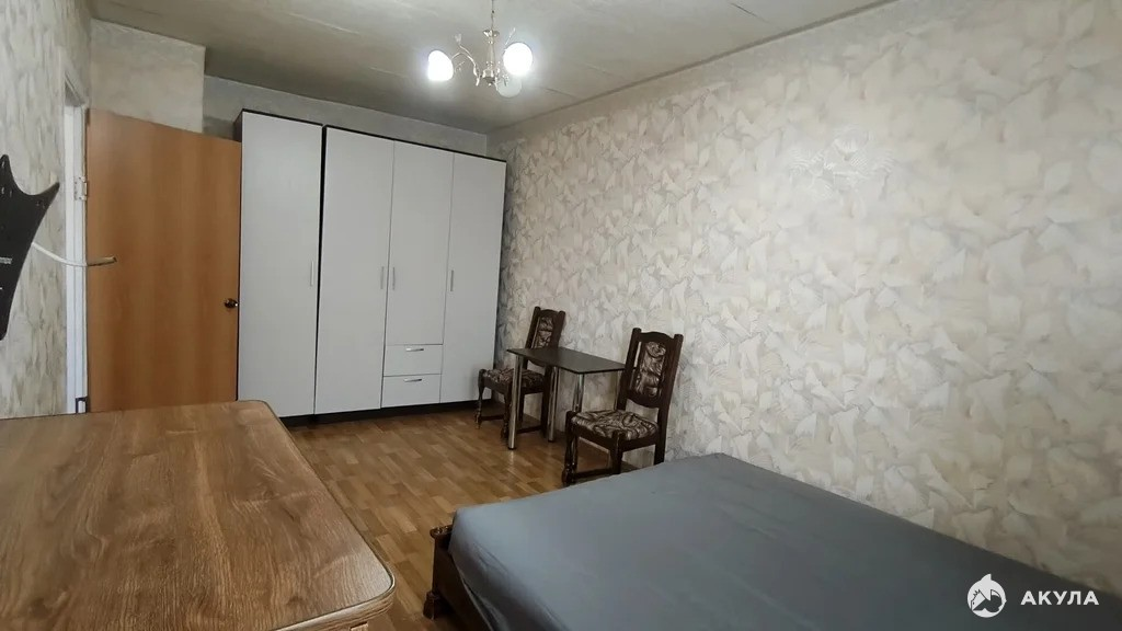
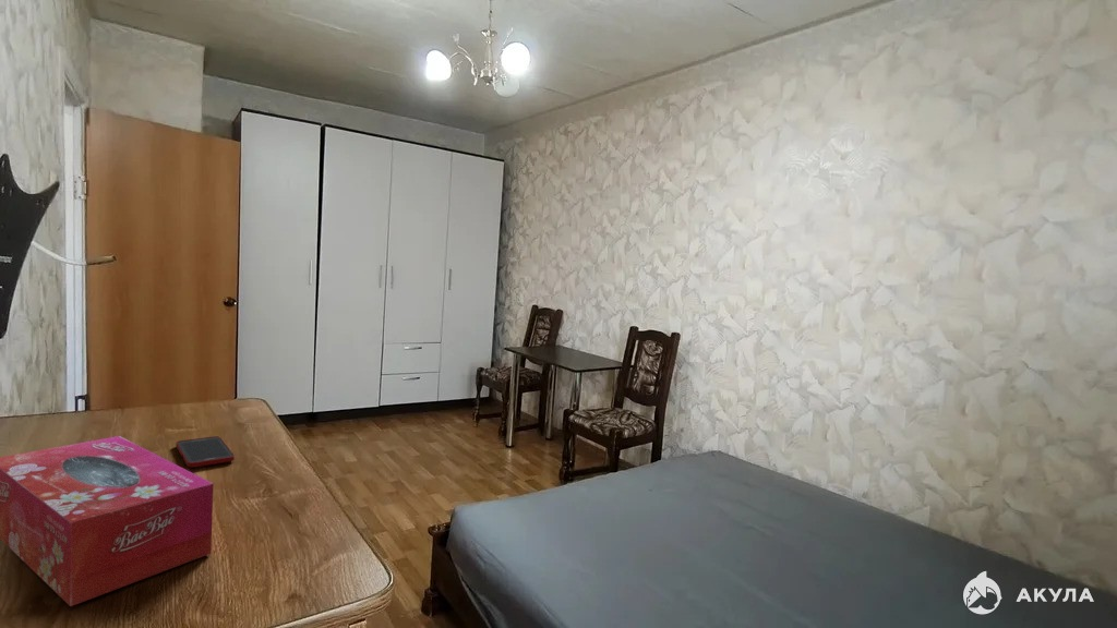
+ cell phone [175,435,236,468]
+ tissue box [0,435,214,607]
